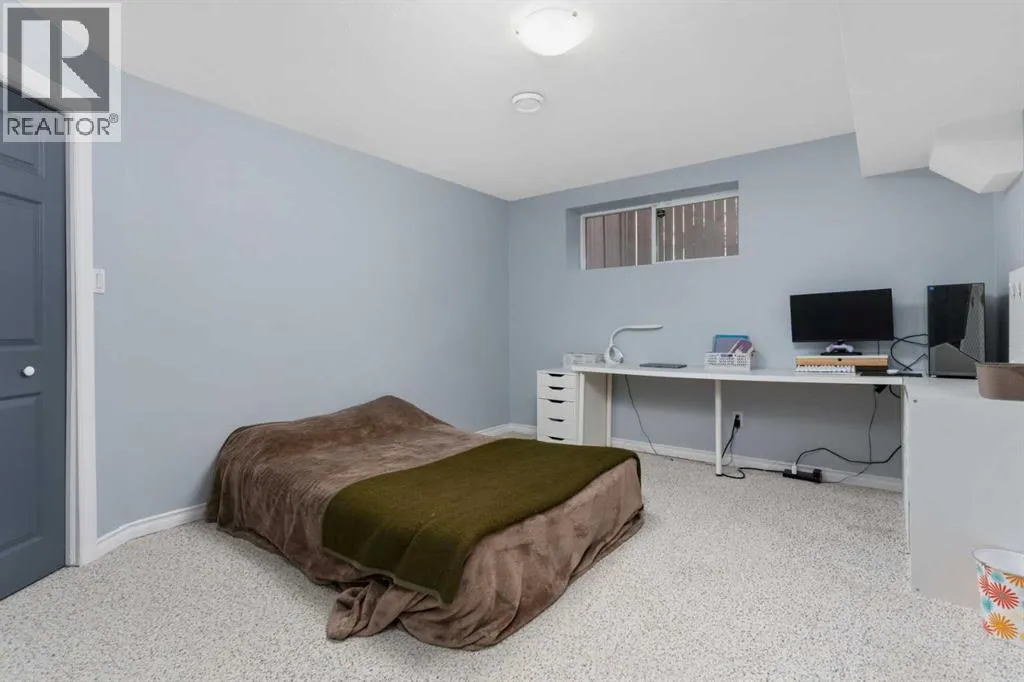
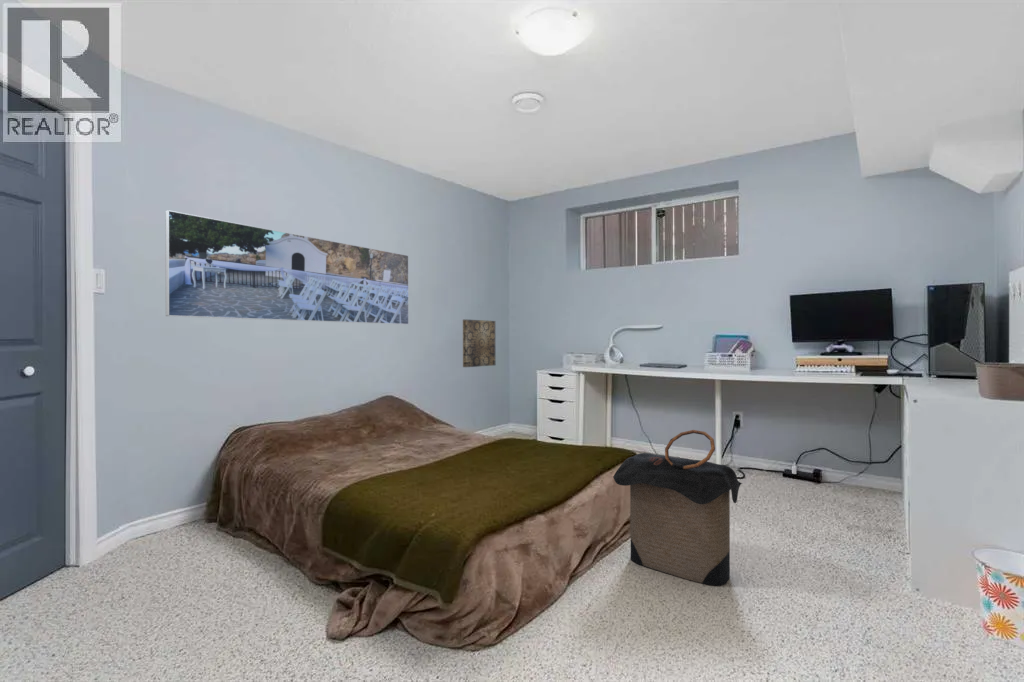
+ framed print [165,209,410,326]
+ laundry hamper [612,429,744,587]
+ wall art [462,318,496,368]
